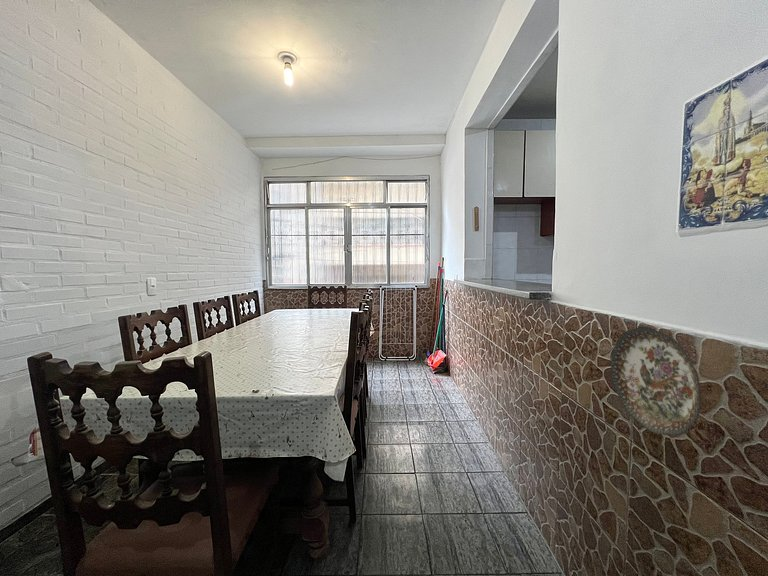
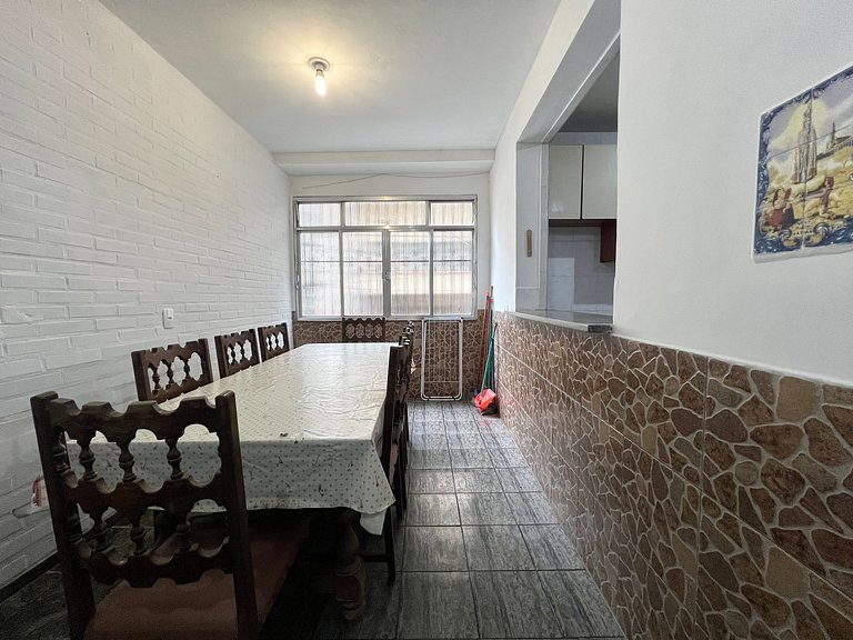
- decorative plate [609,325,702,437]
